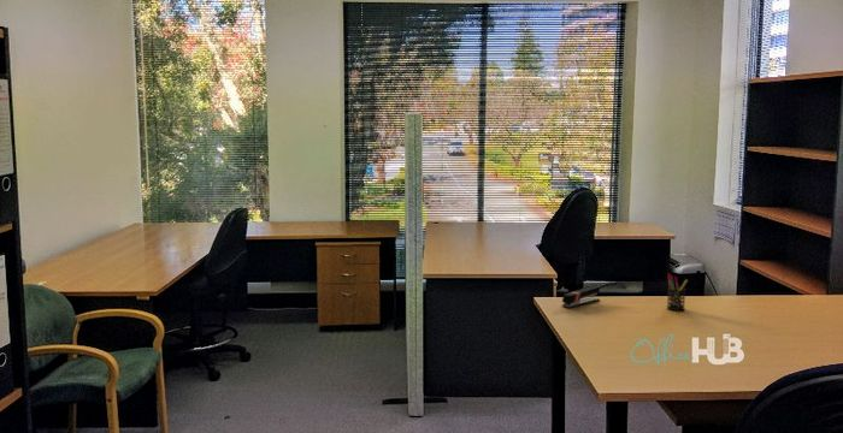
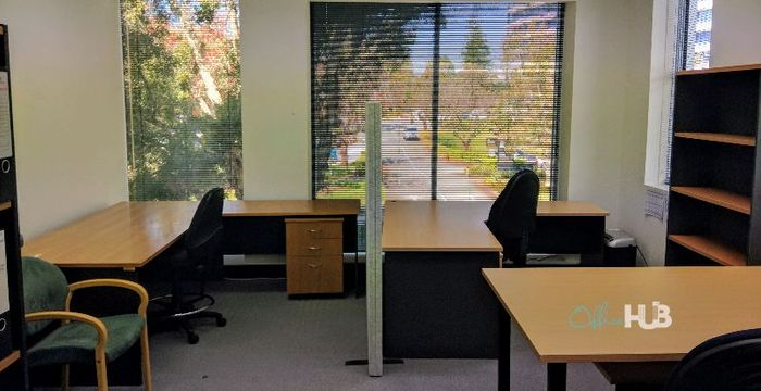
- stapler [561,285,601,309]
- pen holder [666,272,689,312]
